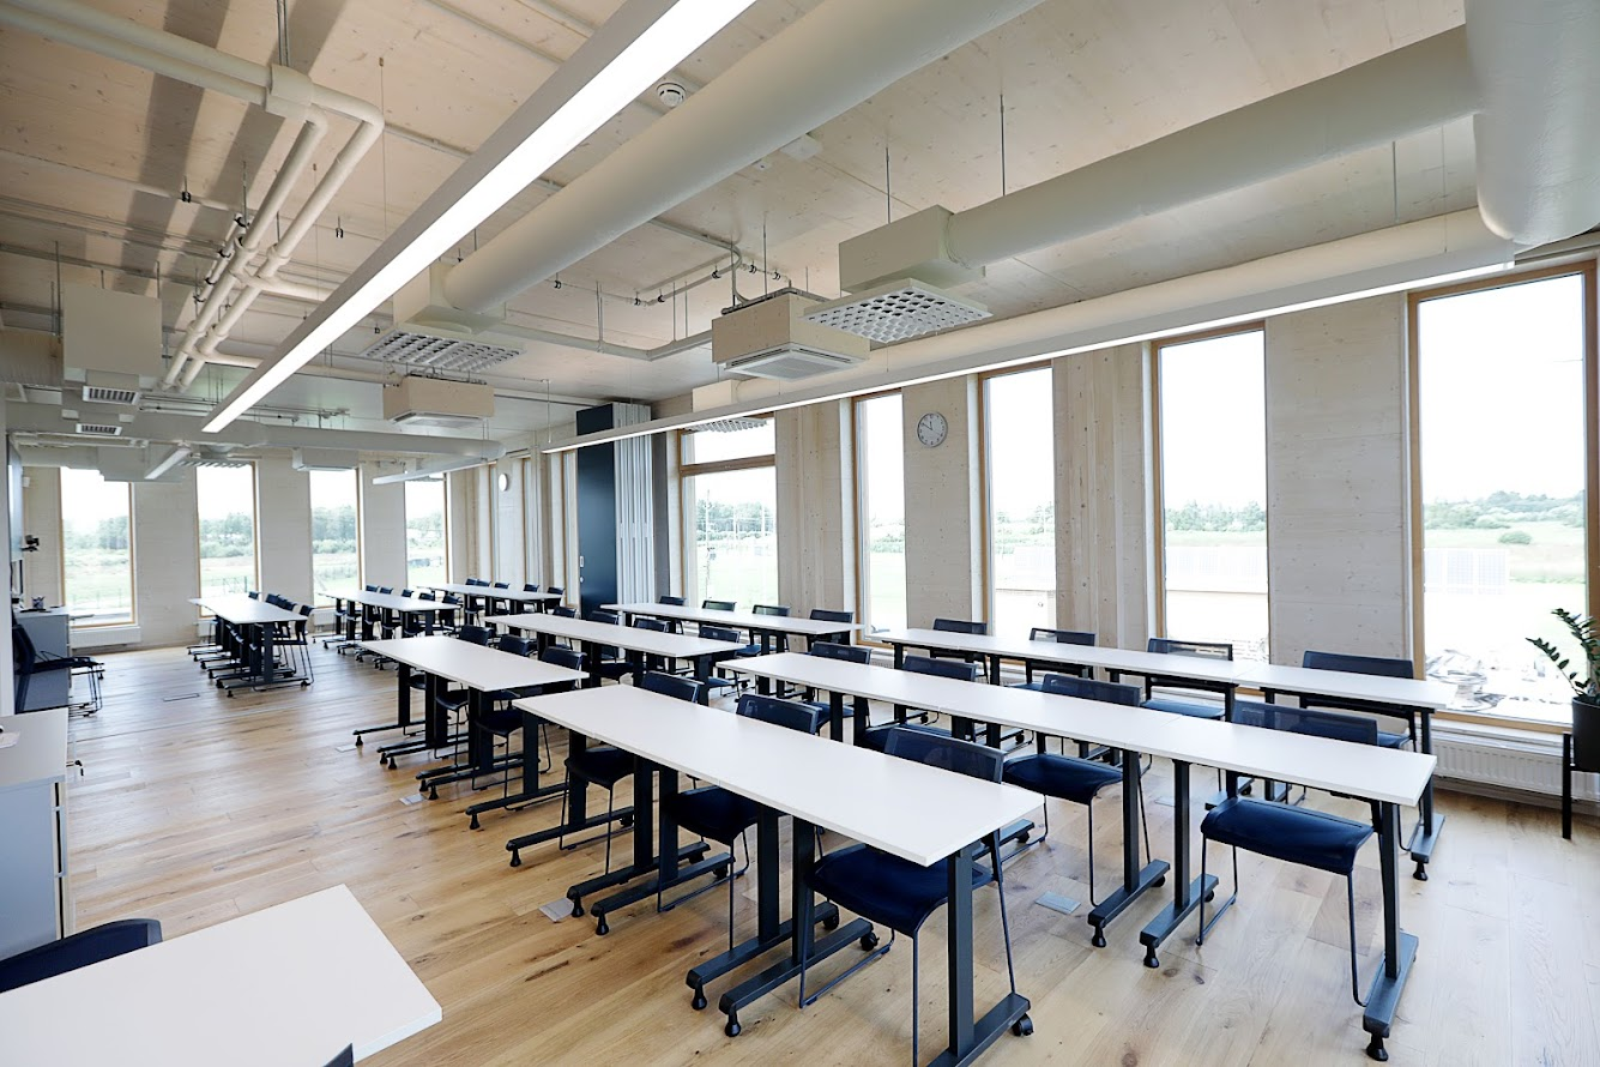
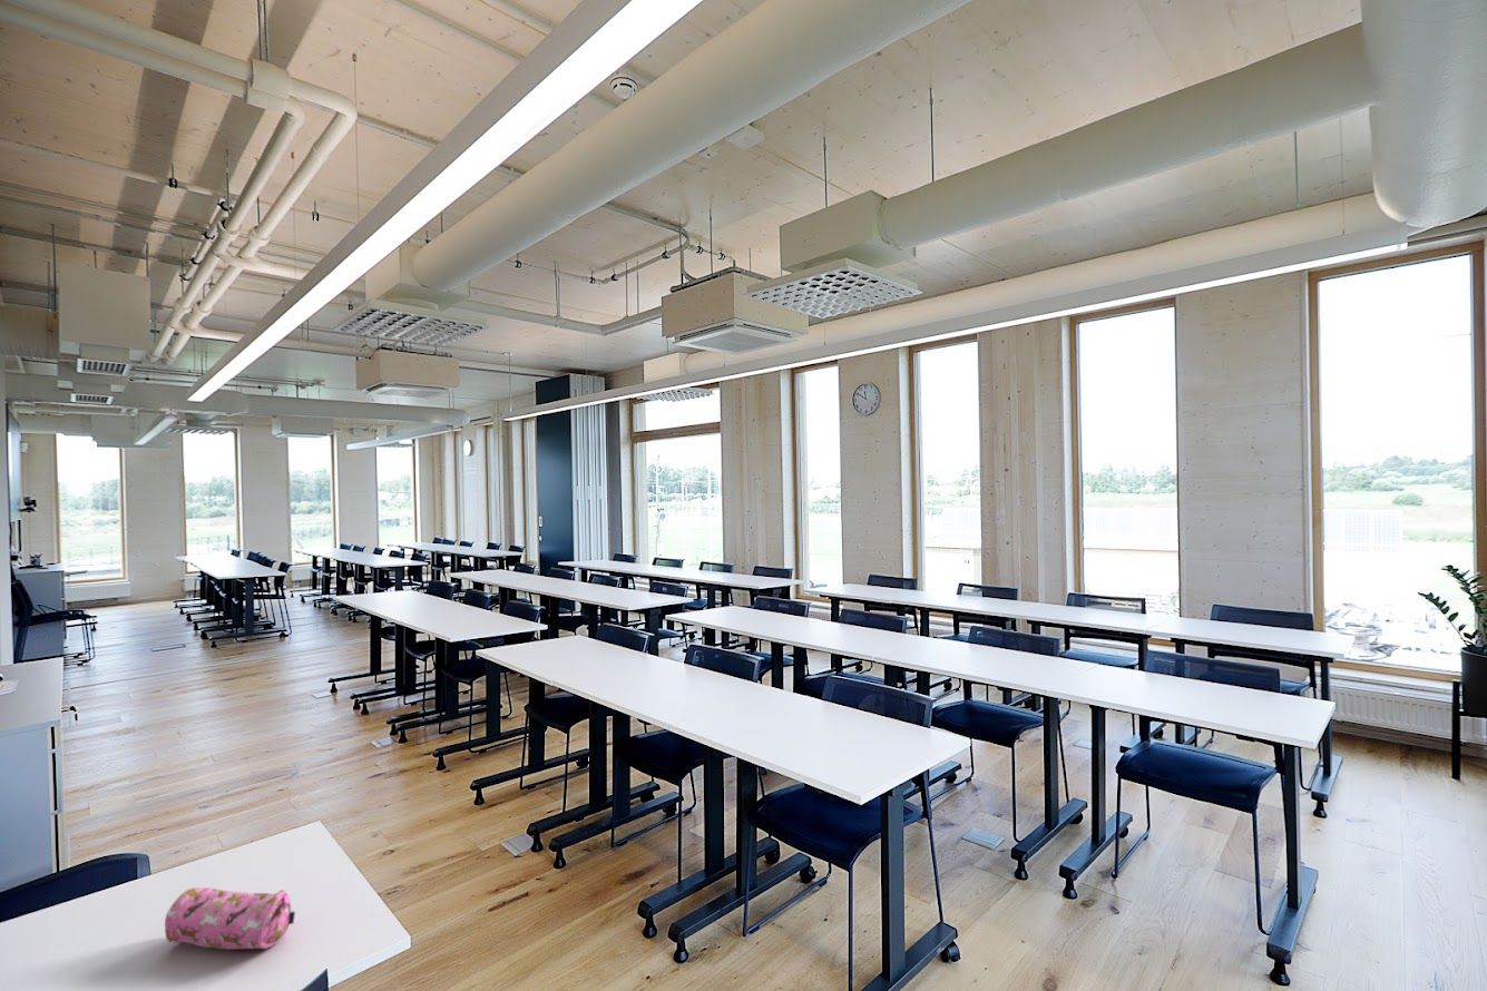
+ pencil case [164,886,296,951]
